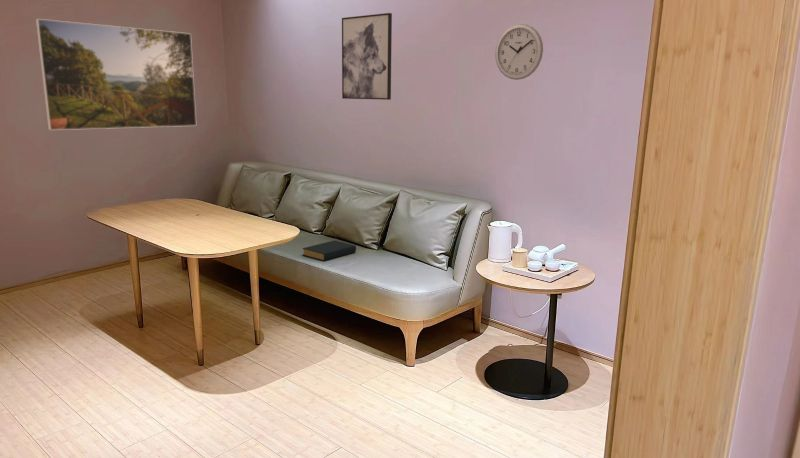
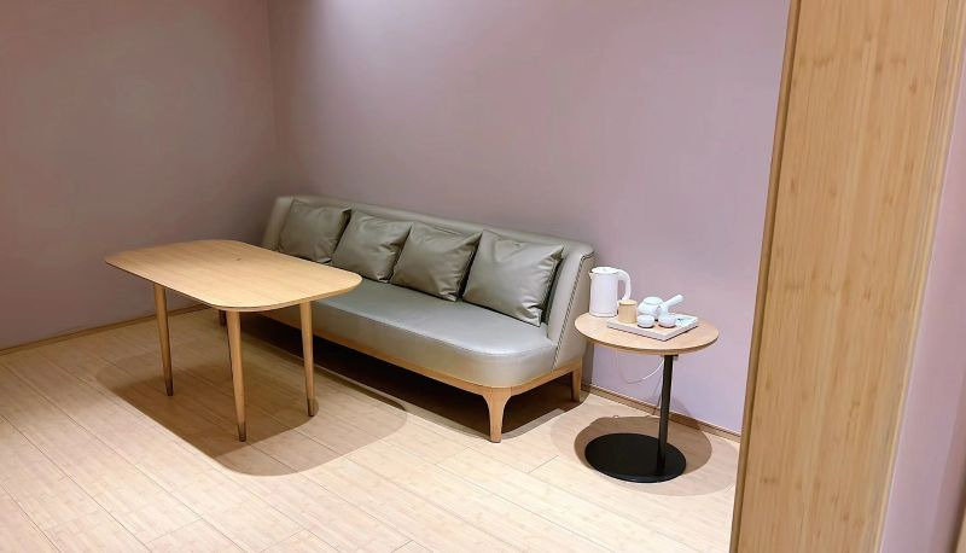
- wall clock [494,23,544,81]
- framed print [35,18,198,131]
- hardback book [301,239,357,262]
- wall art [341,12,393,101]
